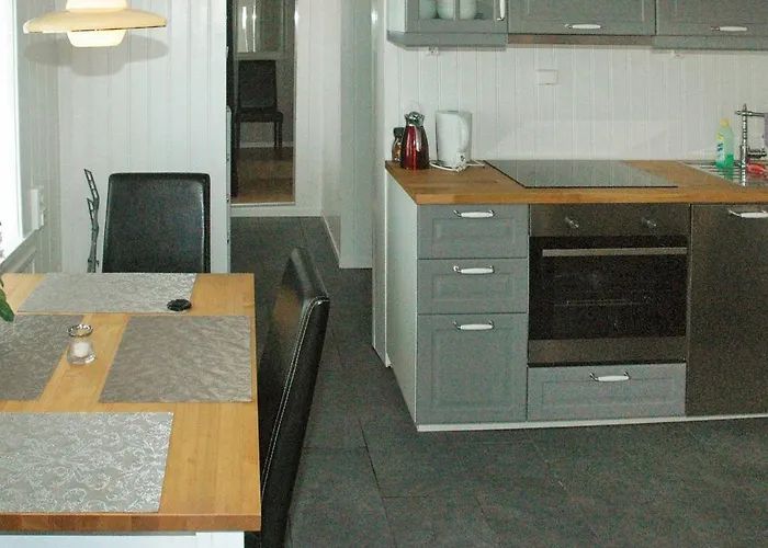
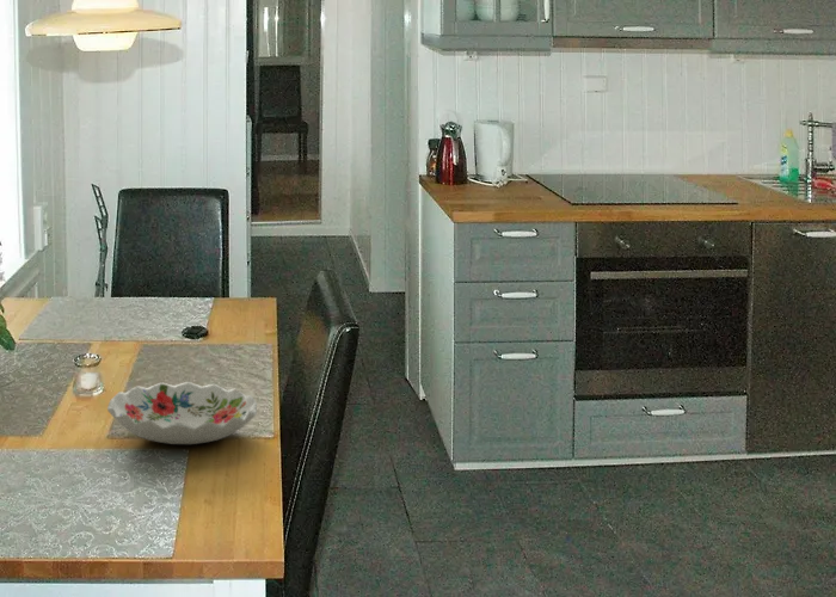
+ decorative bowl [106,381,258,445]
